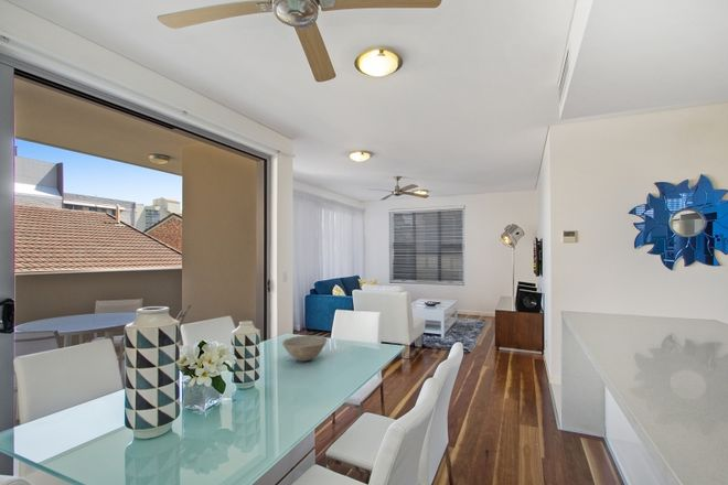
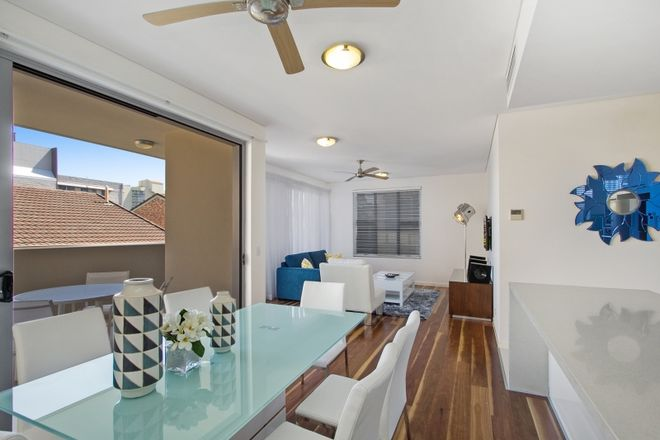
- bowl [280,334,329,363]
